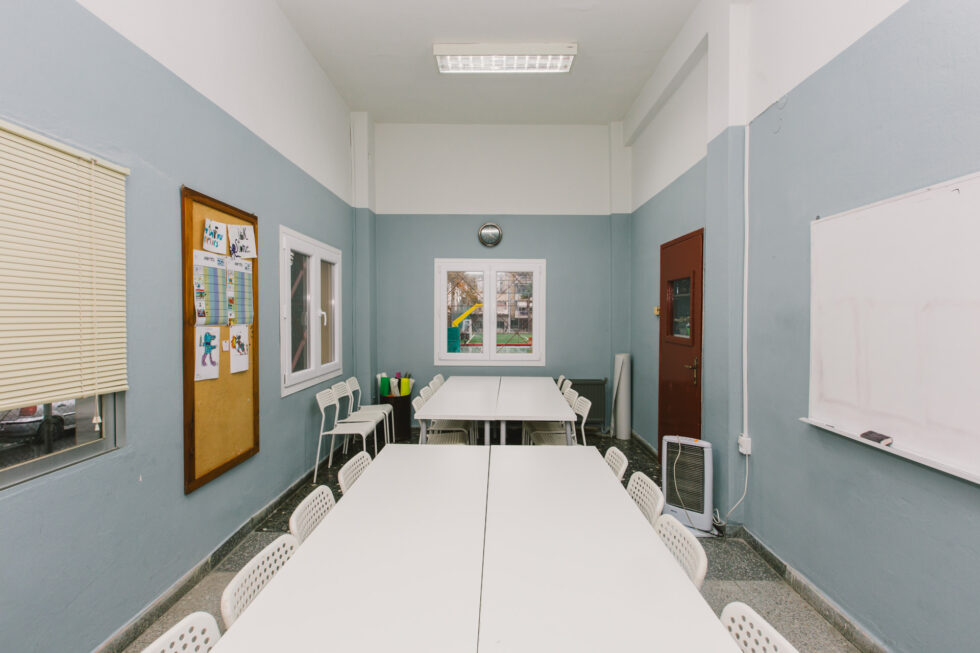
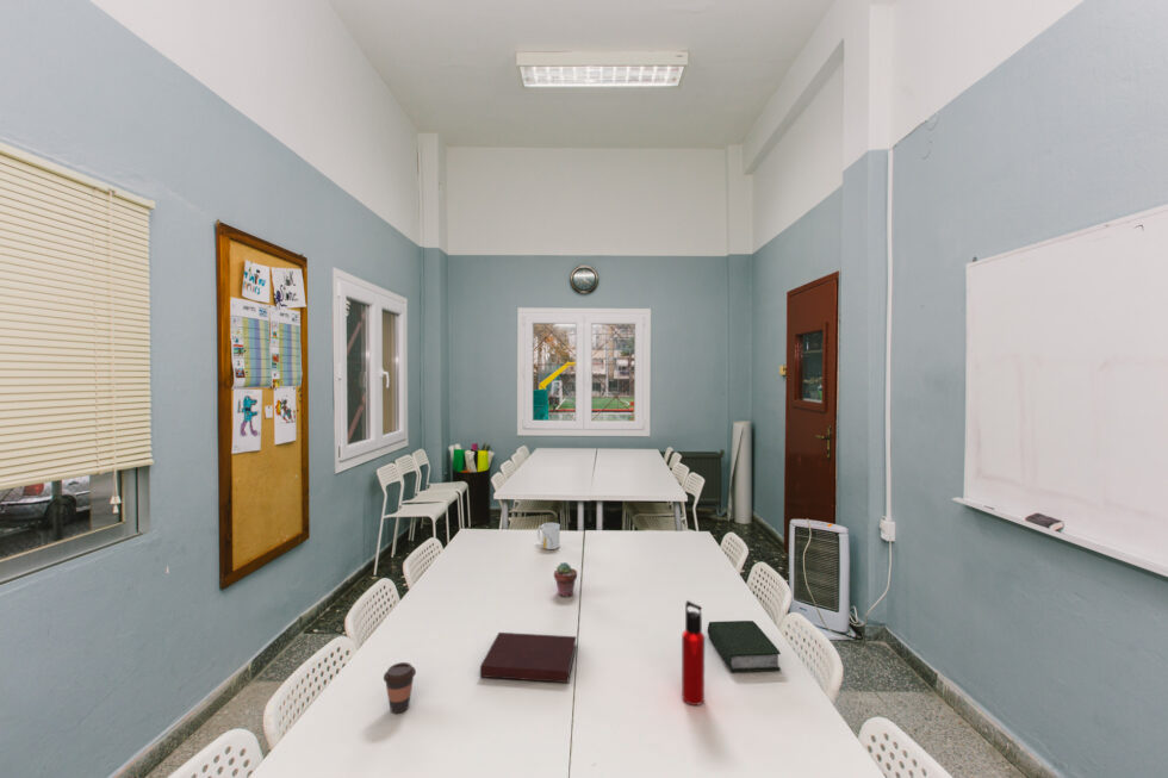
+ coffee cup [383,661,417,715]
+ mug [536,522,561,550]
+ notebook [479,631,578,684]
+ book [707,620,782,673]
+ water bottle [681,599,706,707]
+ potted succulent [553,561,578,598]
